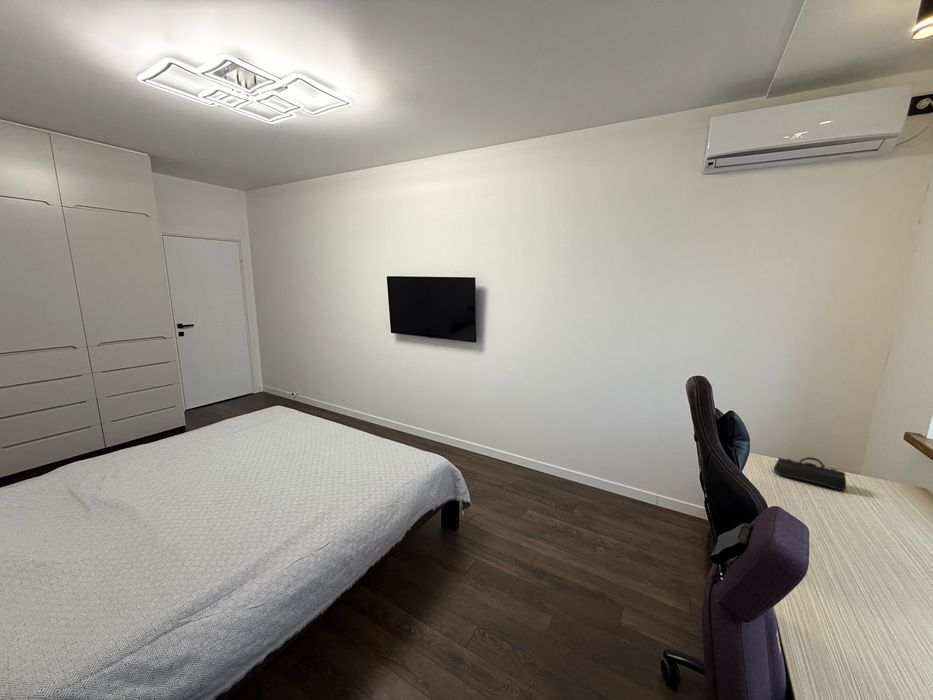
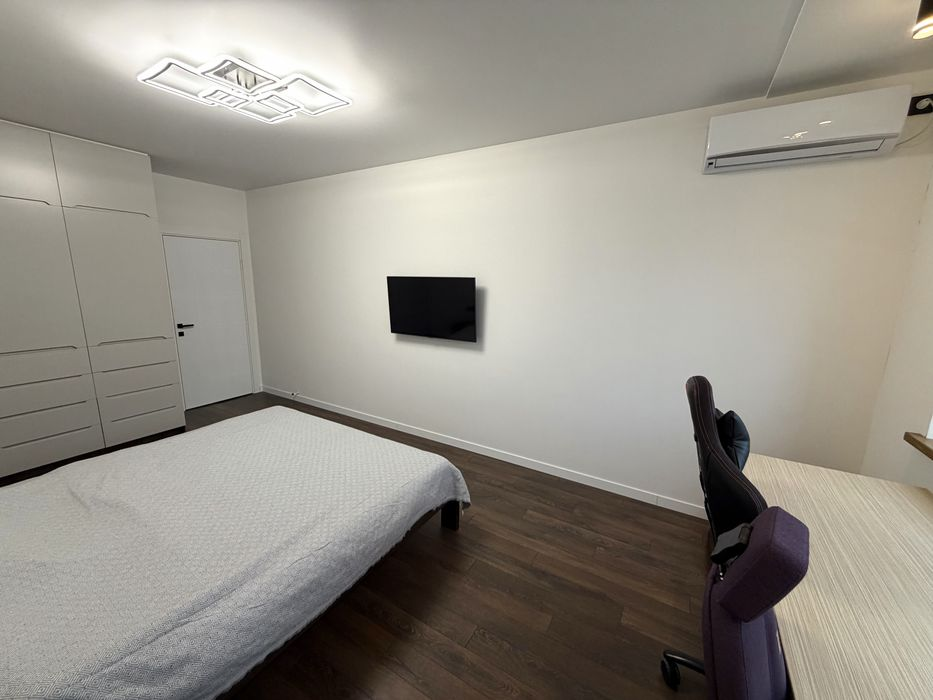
- pencil case [773,456,847,491]
